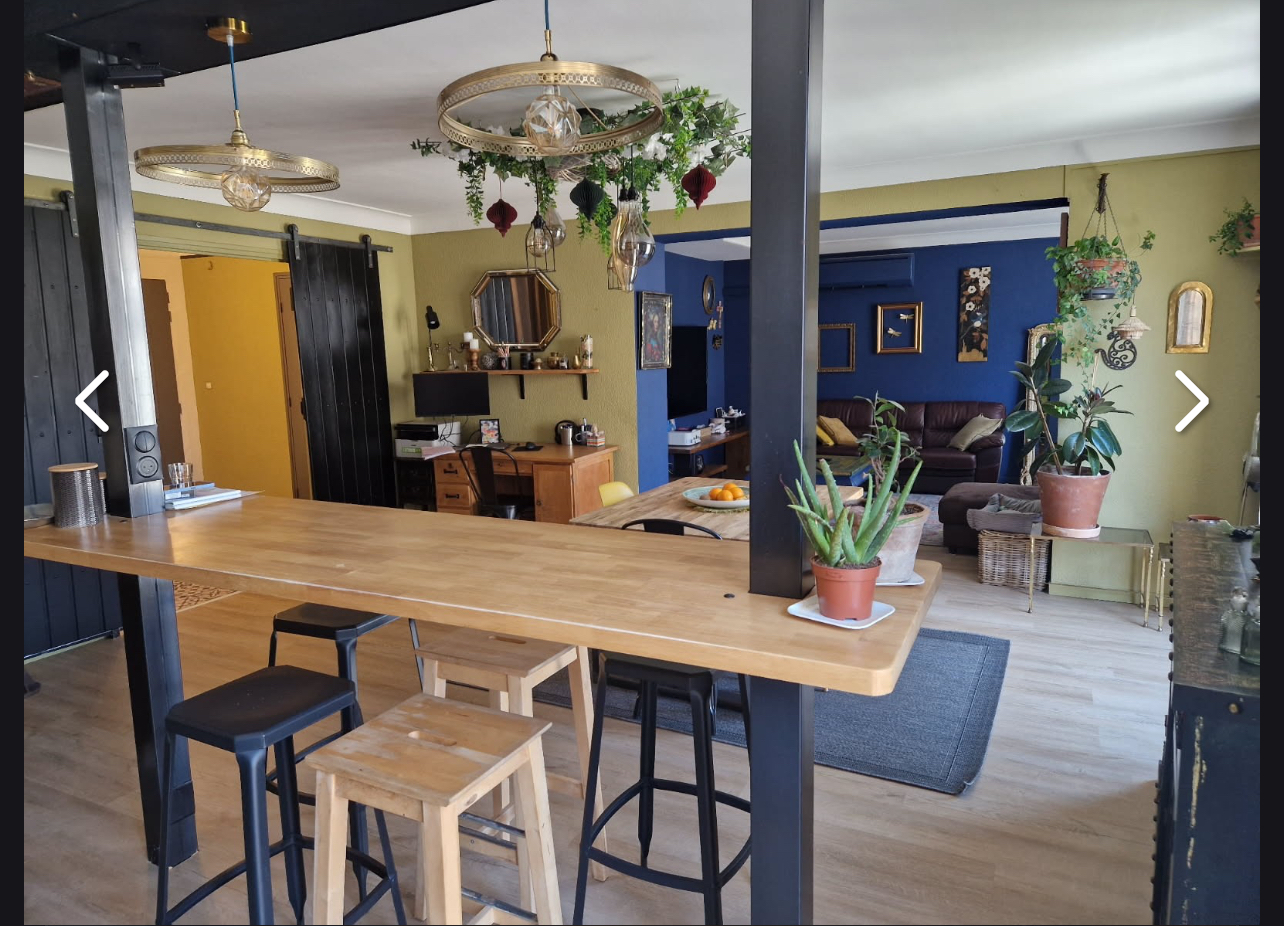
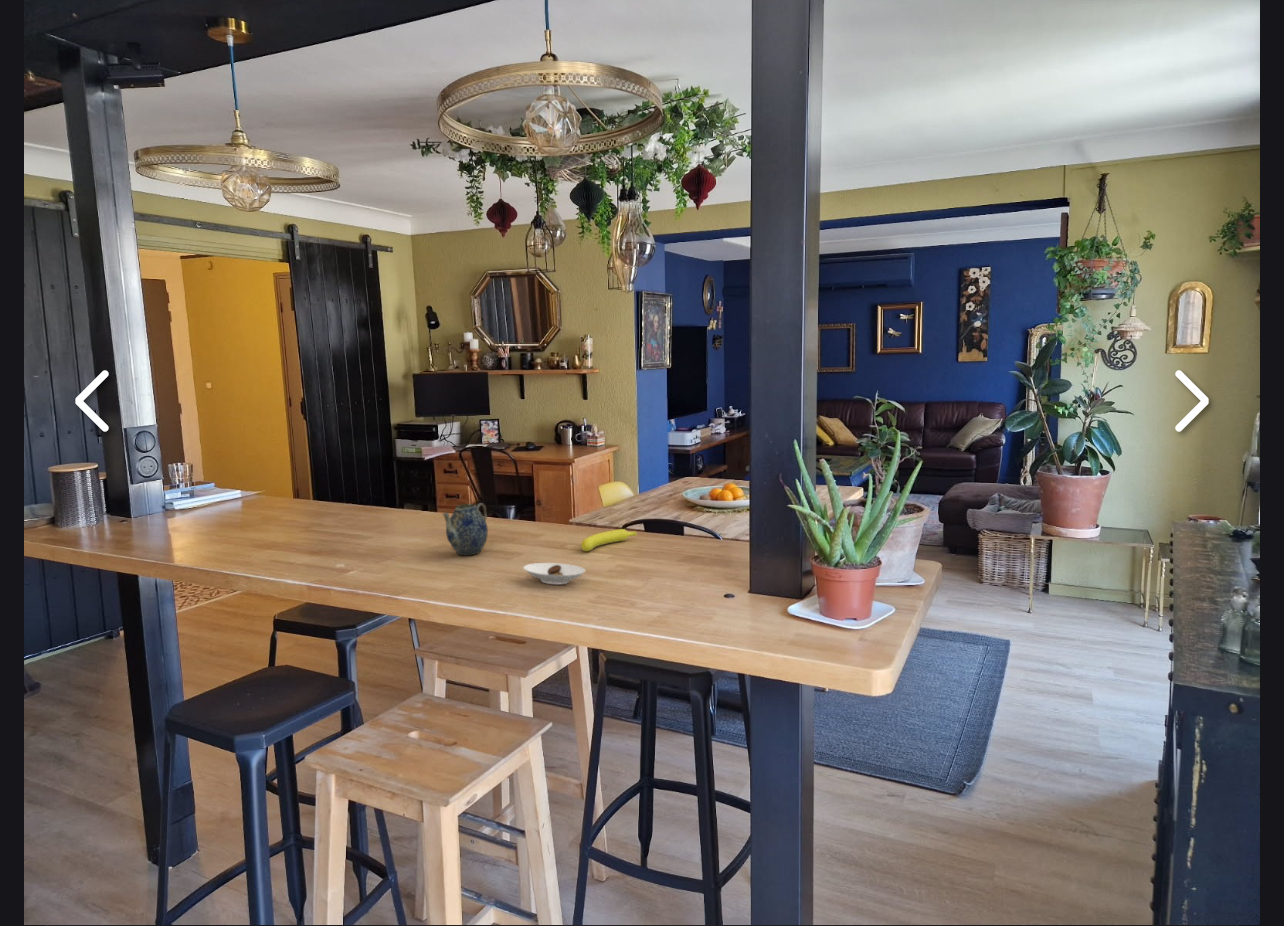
+ banana [580,528,638,553]
+ teapot [442,502,489,556]
+ saucer [522,562,586,585]
